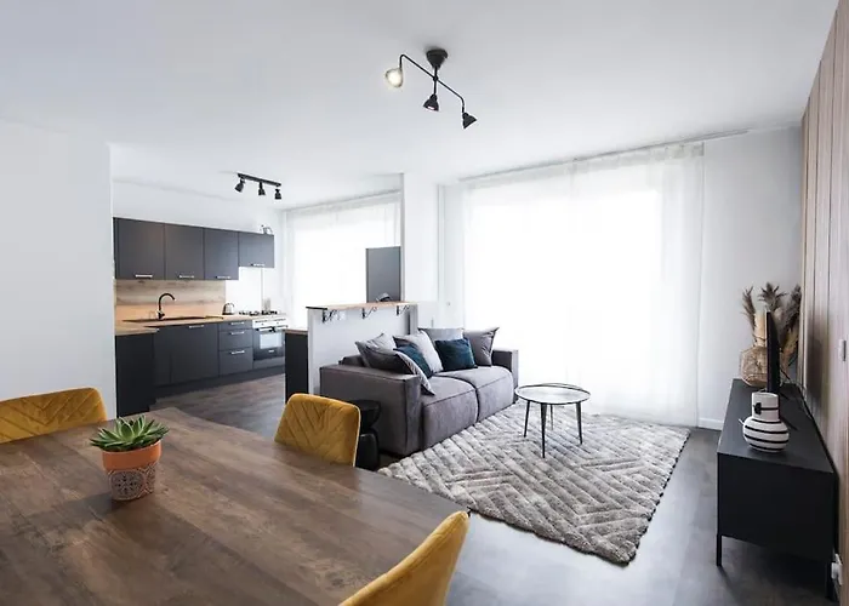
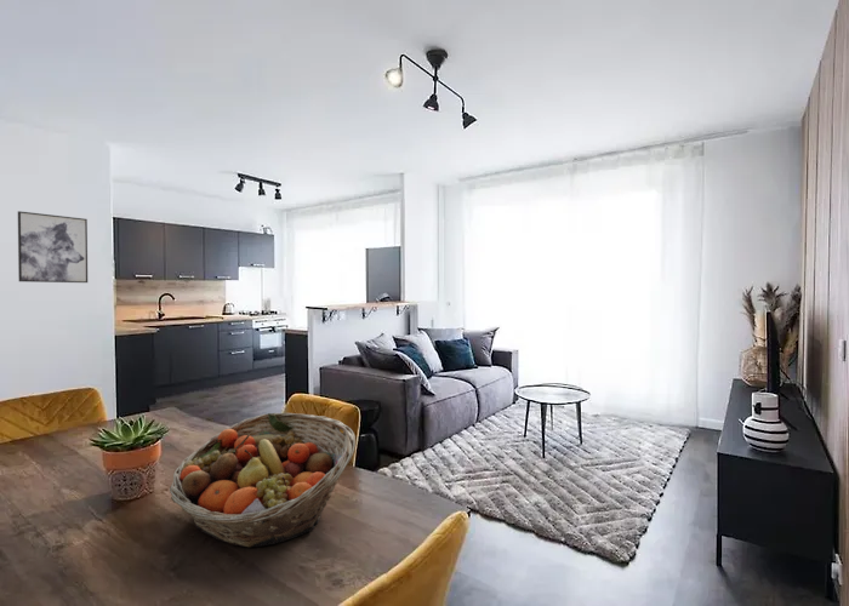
+ wall art [17,210,89,284]
+ fruit basket [169,412,357,548]
